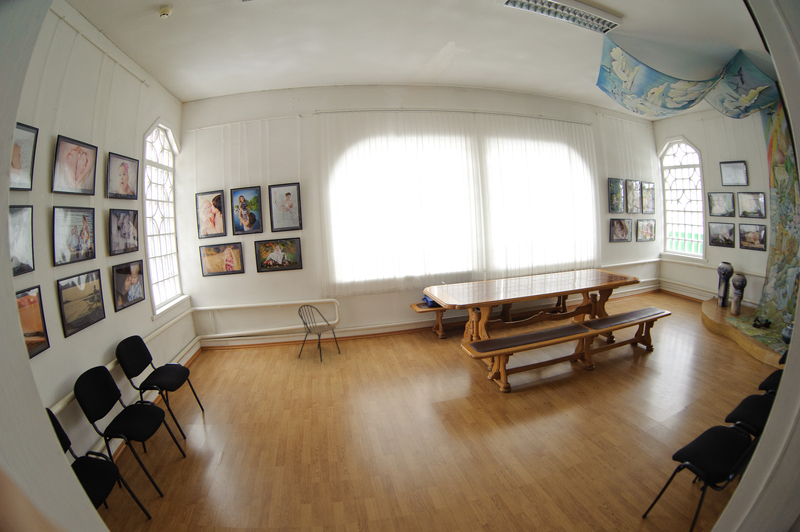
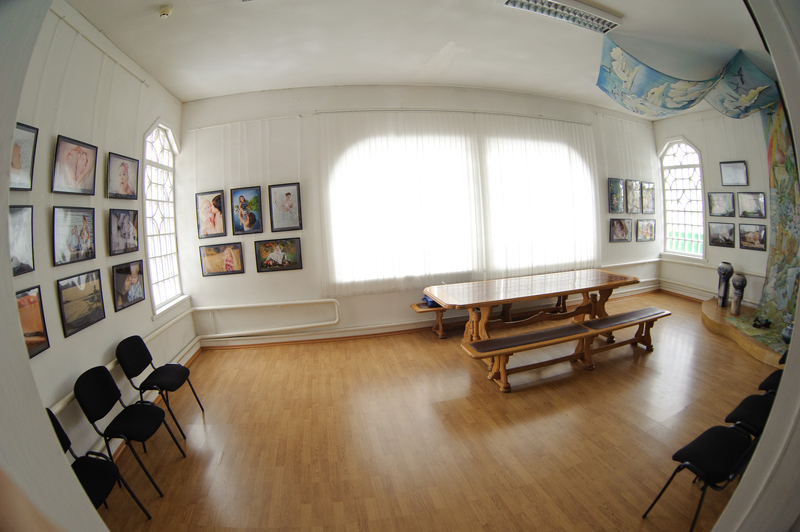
- dining chair [297,304,341,363]
